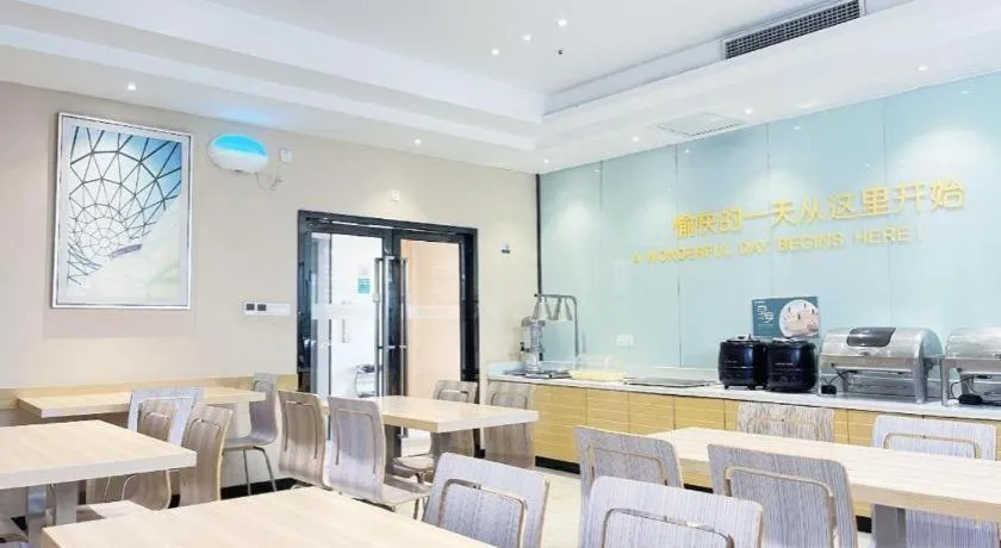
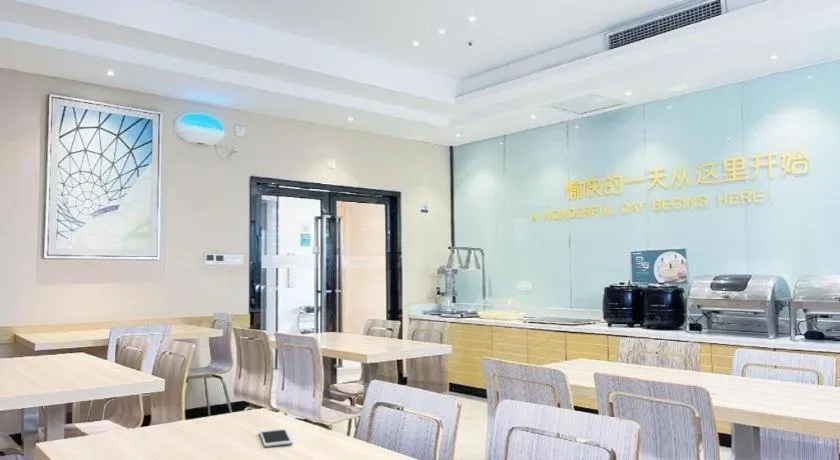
+ cell phone [258,427,294,448]
